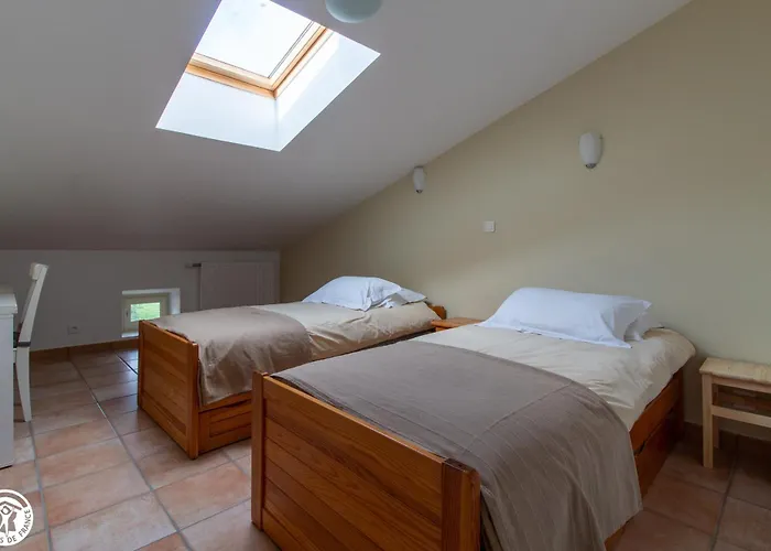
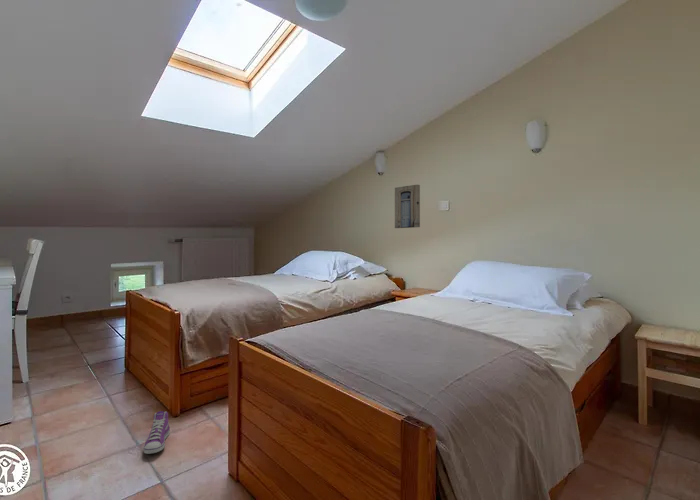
+ sneaker [142,410,171,455]
+ wall art [394,184,421,229]
